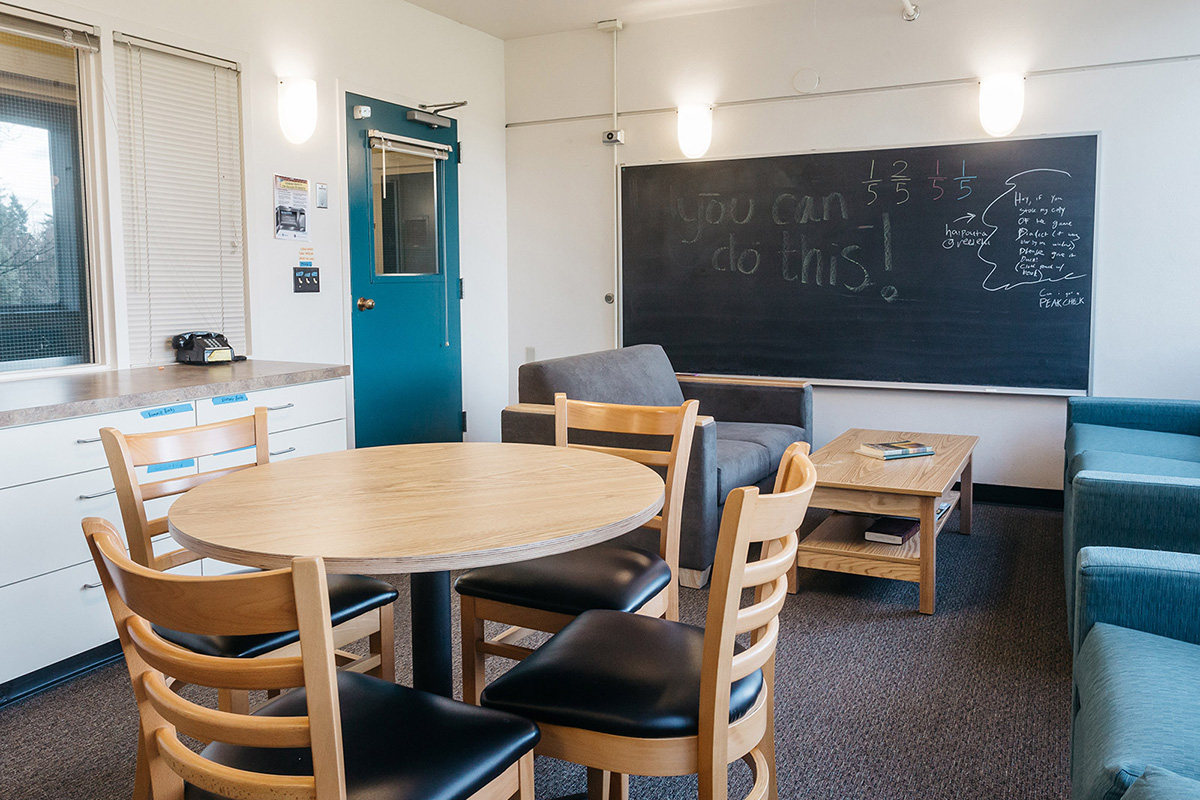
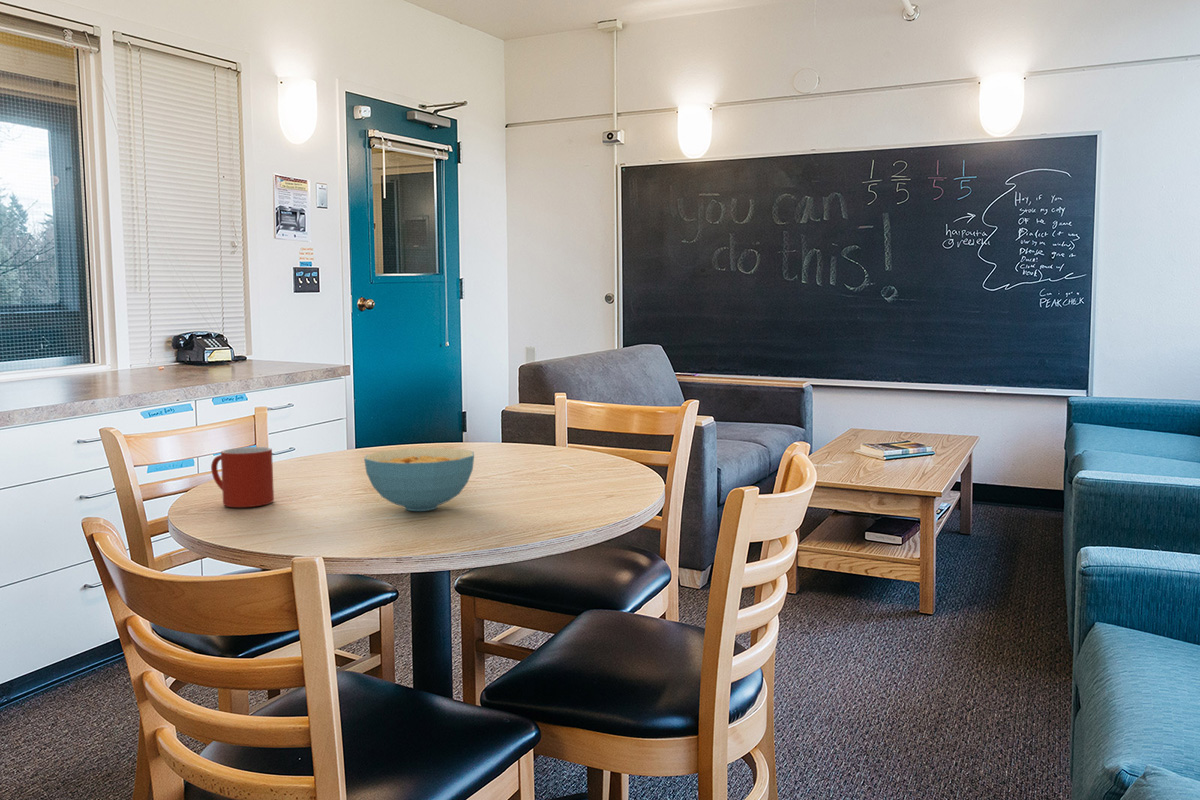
+ mug [210,446,275,508]
+ cereal bowl [363,447,475,512]
